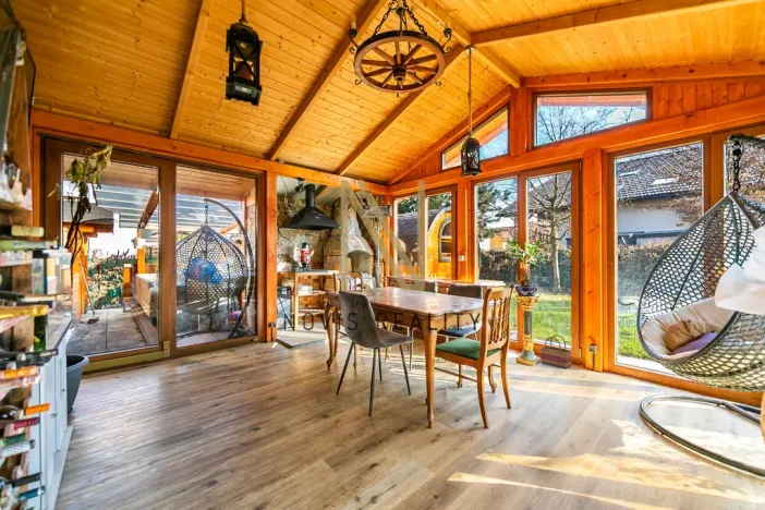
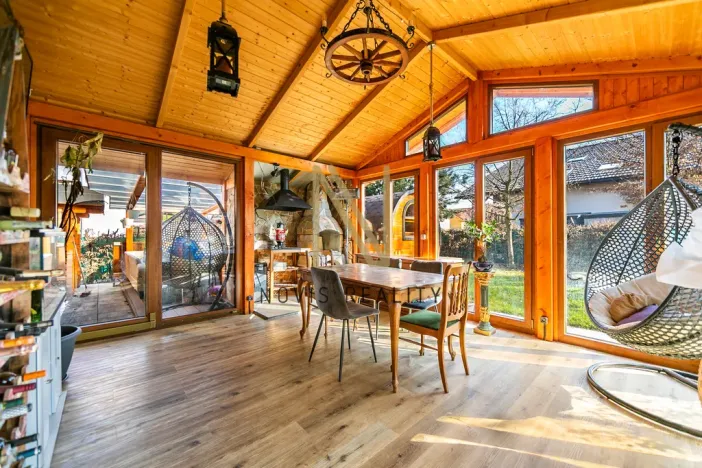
- basket [539,333,572,369]
